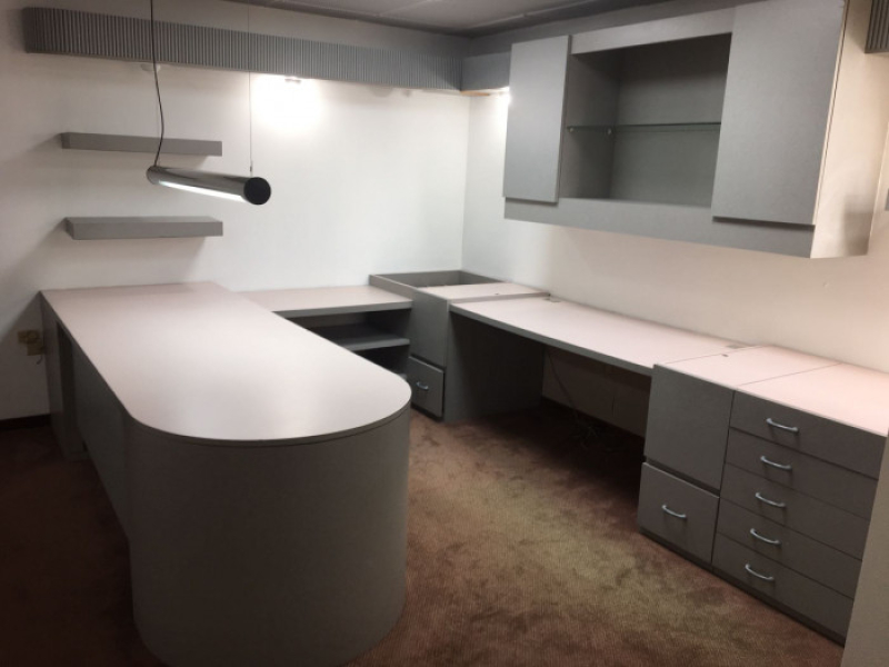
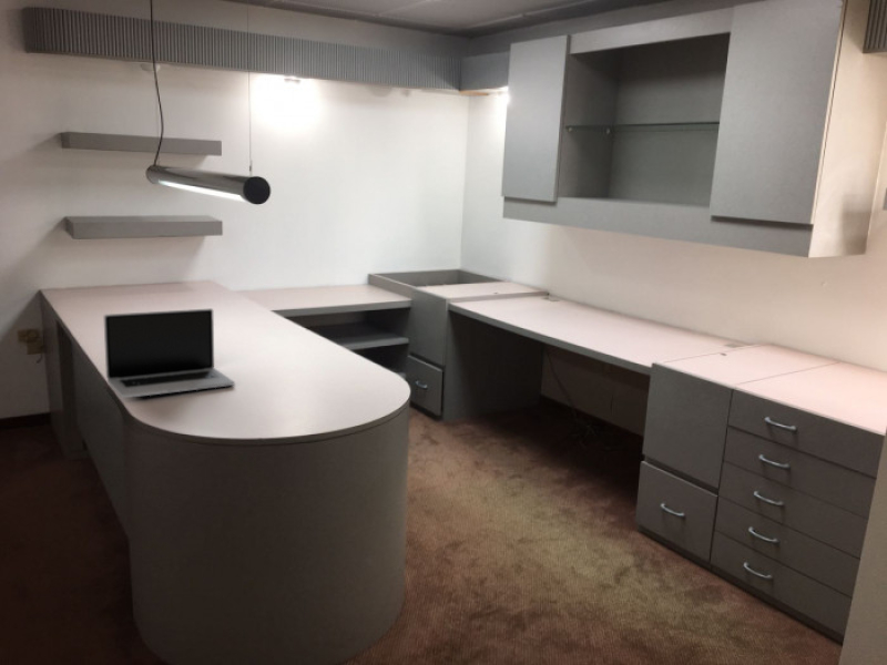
+ laptop [102,307,236,399]
